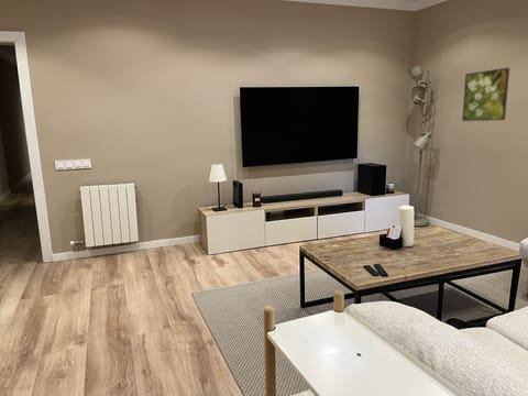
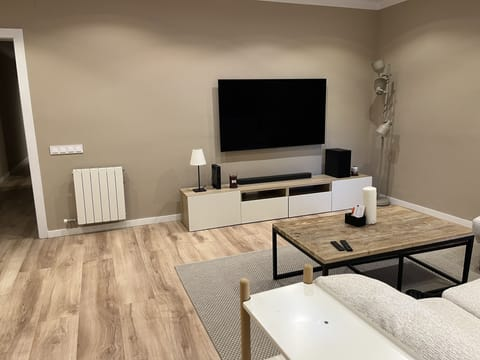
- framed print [461,66,510,122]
